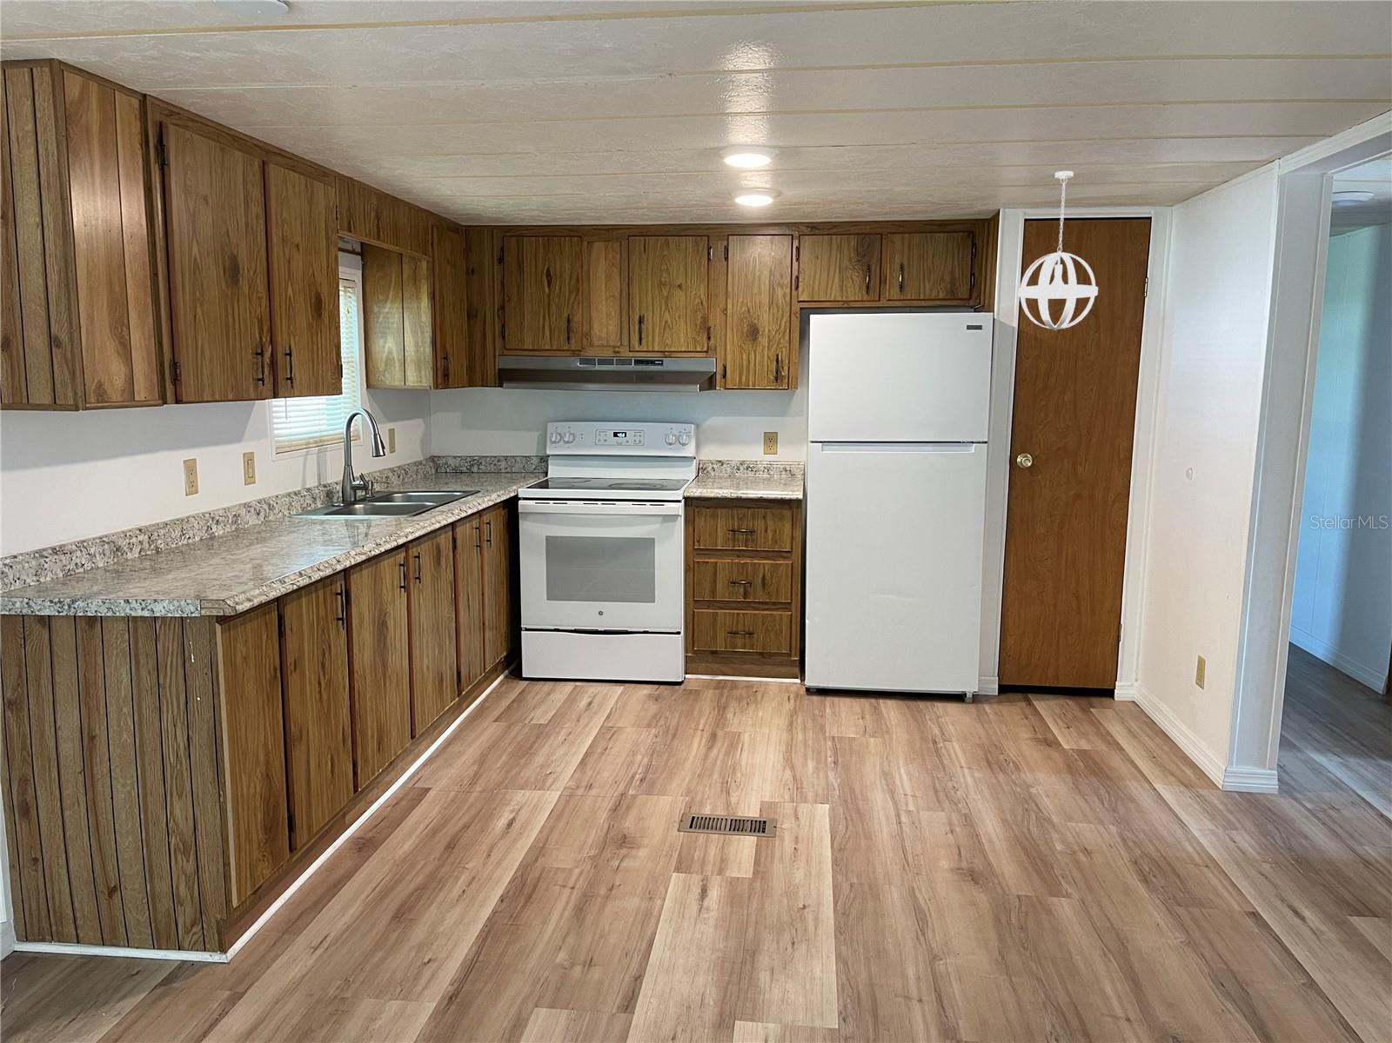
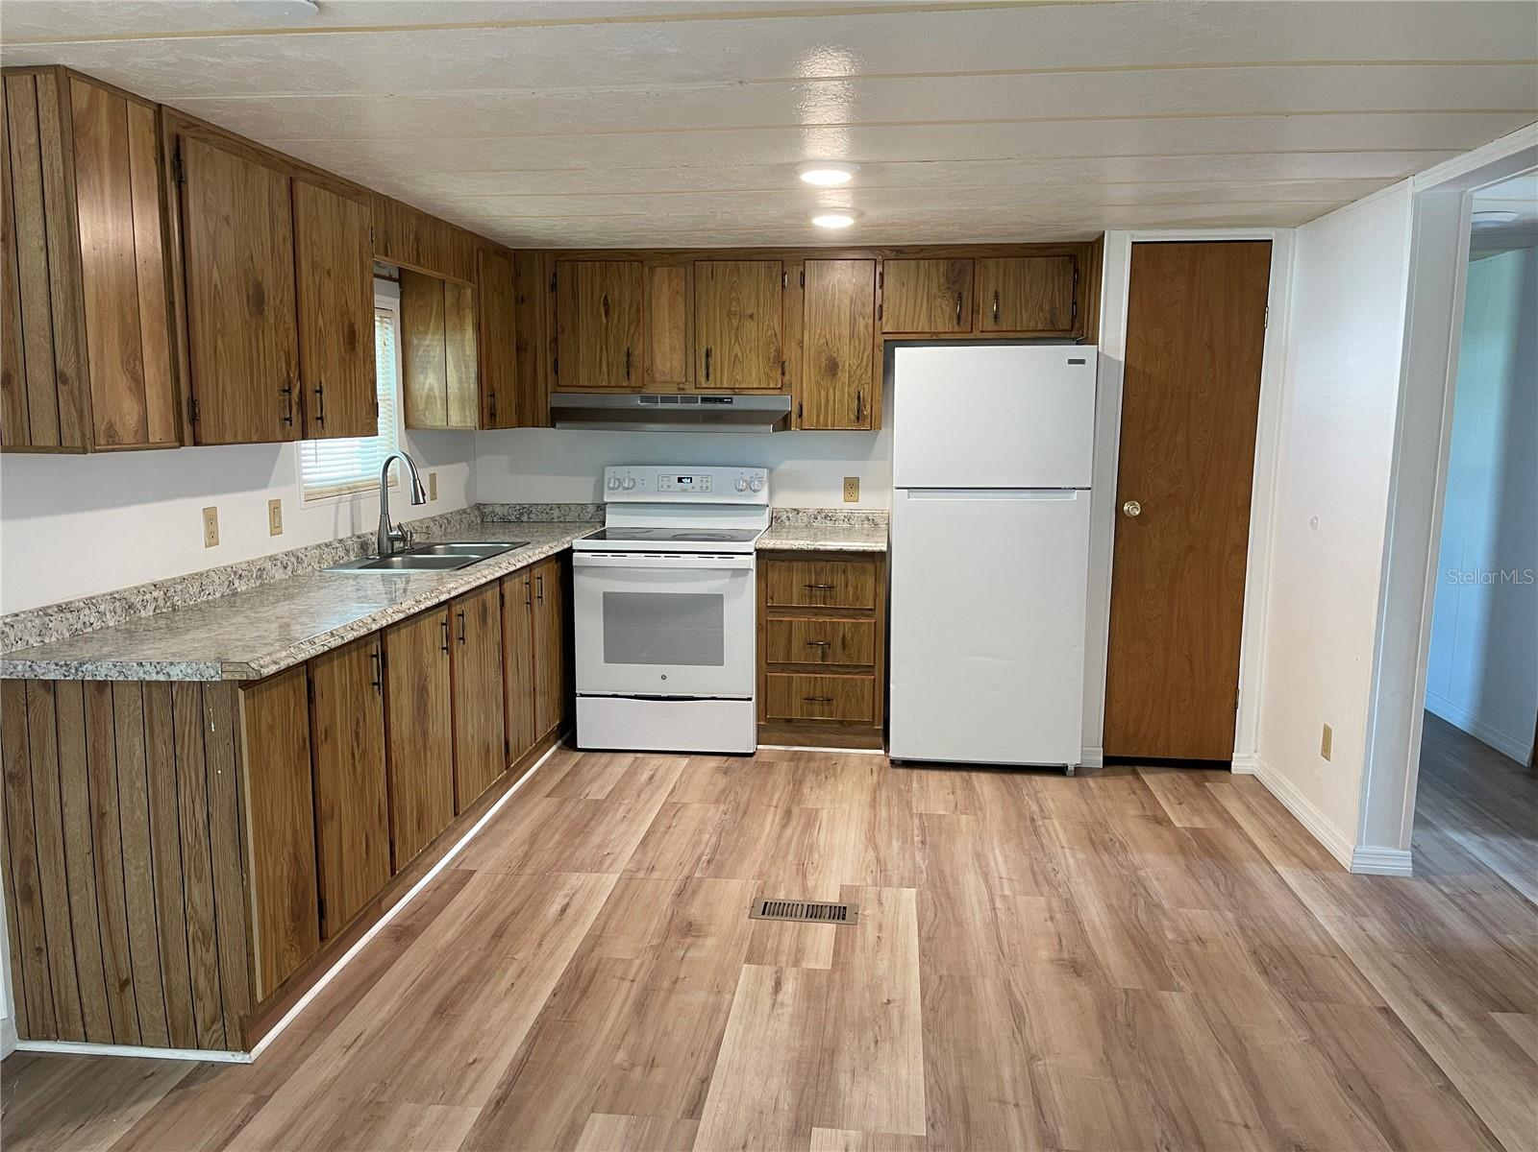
- pendant light [1017,170,1099,331]
